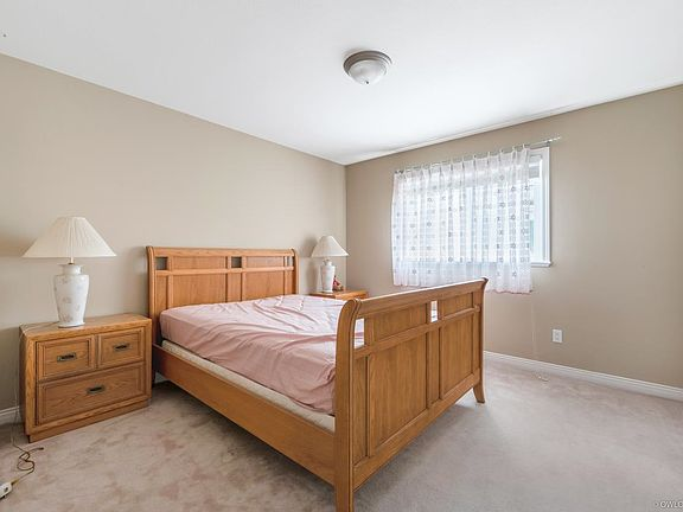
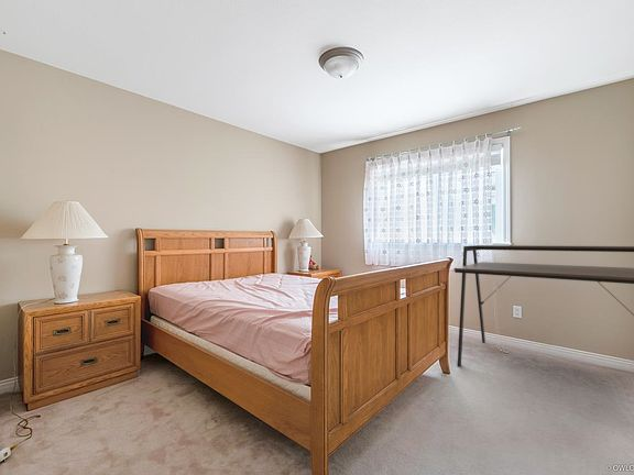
+ desk [453,244,634,367]
